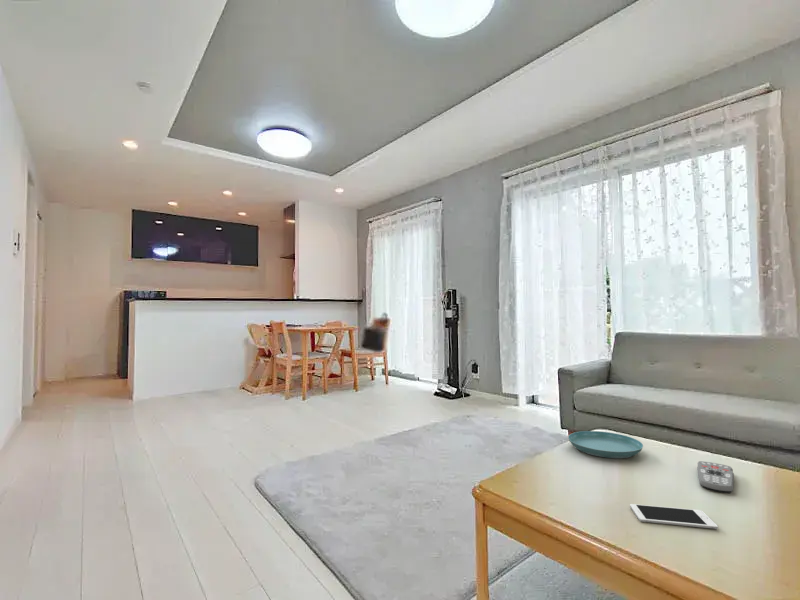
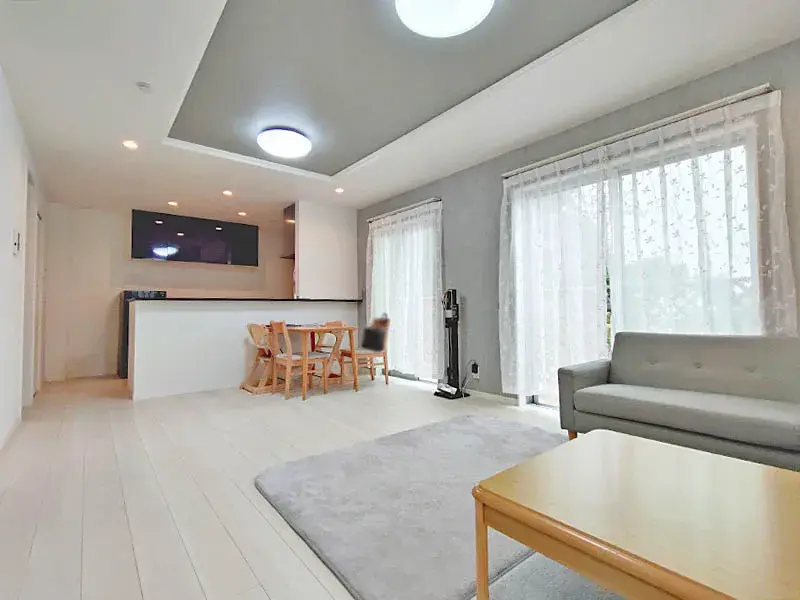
- remote control [696,460,735,494]
- saucer [567,430,644,459]
- cell phone [629,503,719,530]
